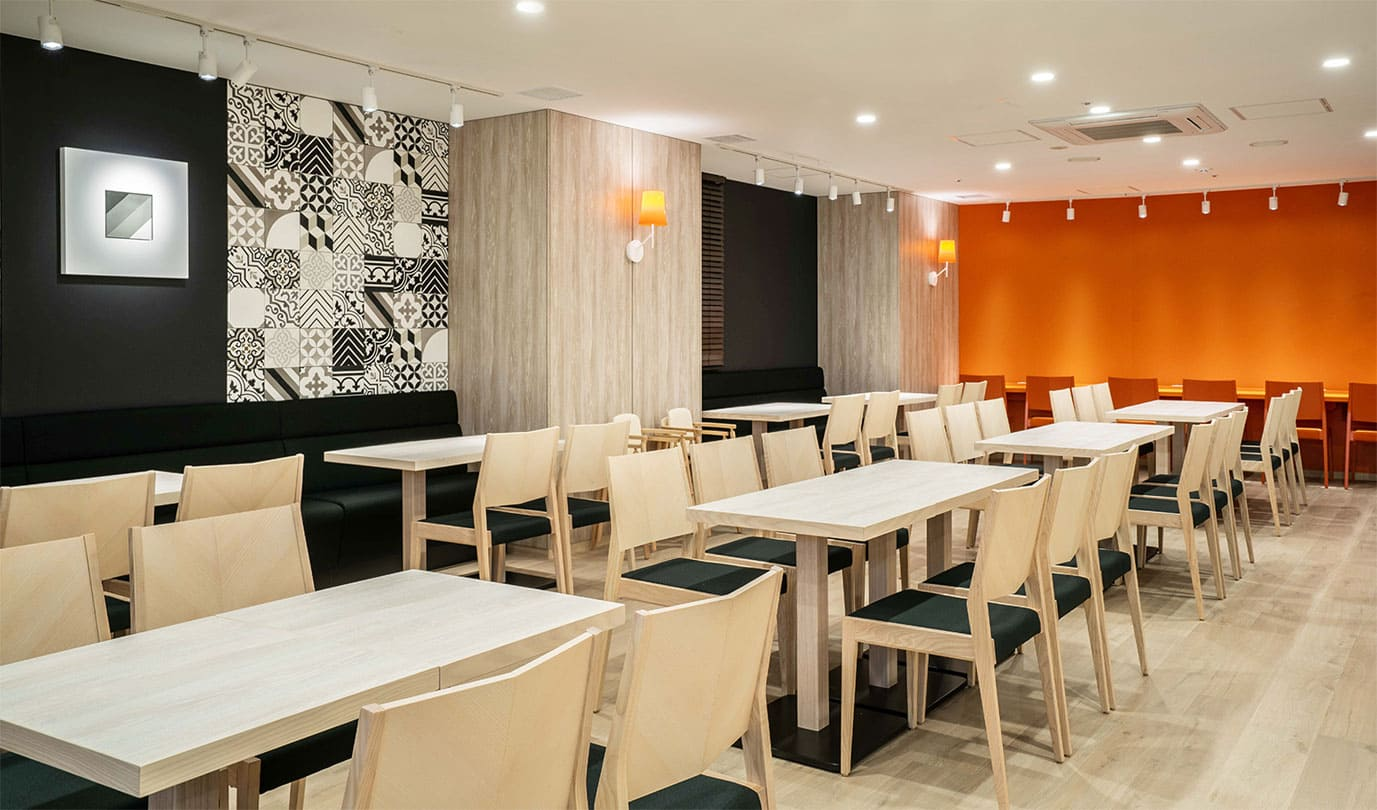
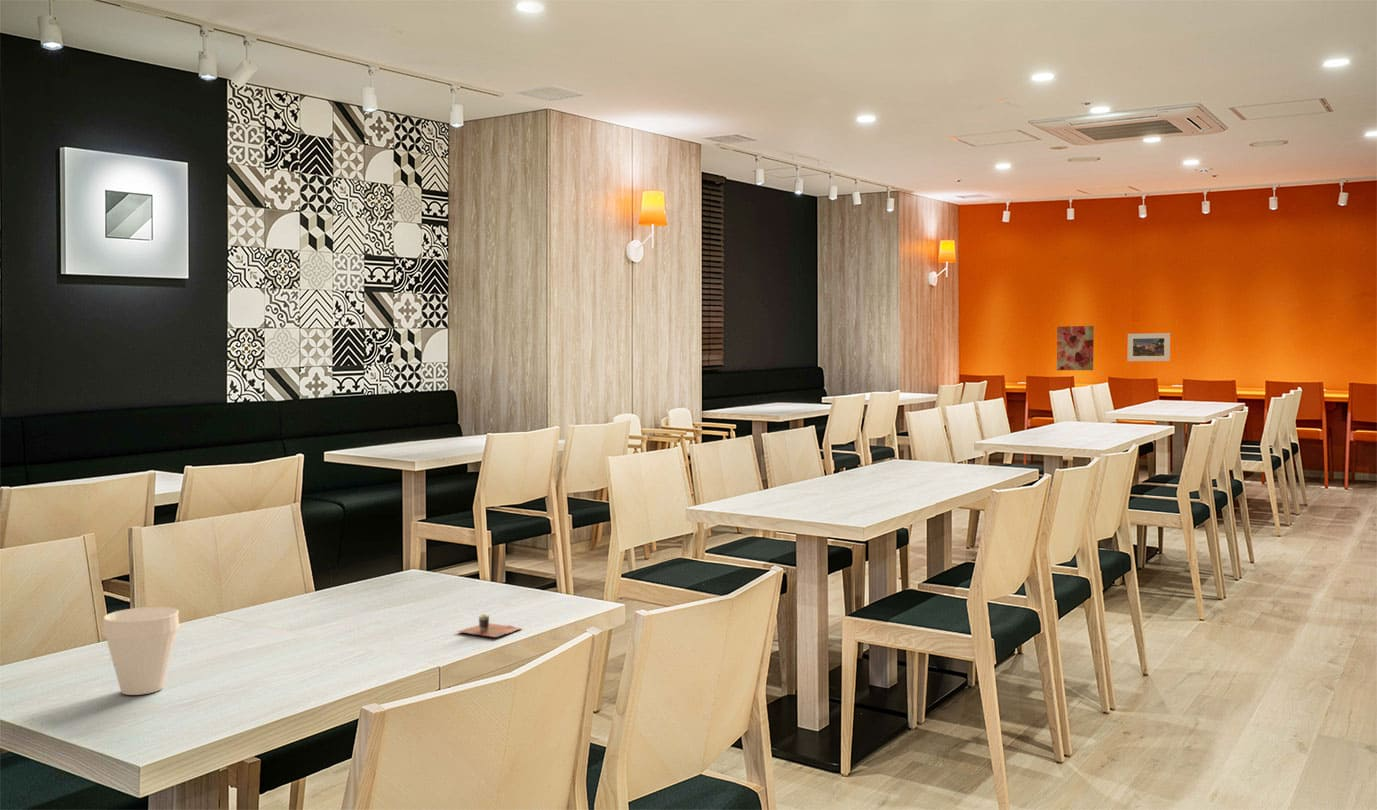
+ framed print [1127,332,1171,362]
+ wall art [1056,325,1095,371]
+ cup [102,606,180,696]
+ cup [456,613,522,638]
